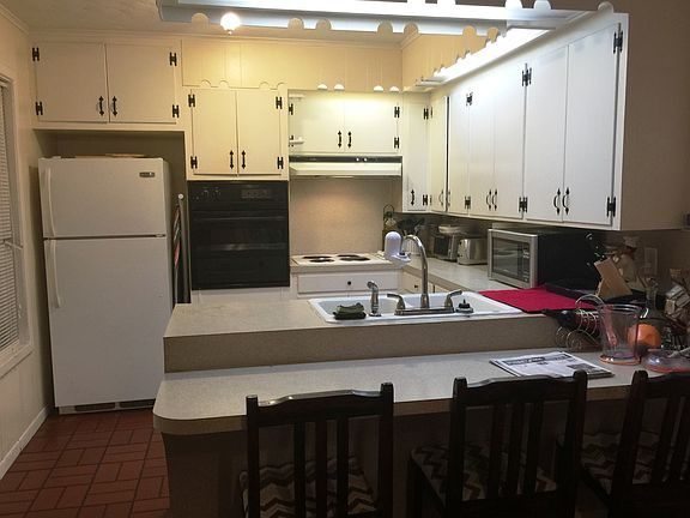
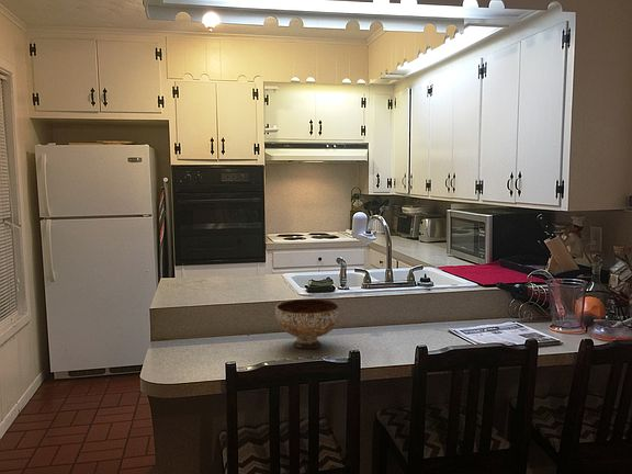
+ bowl [274,297,340,349]
